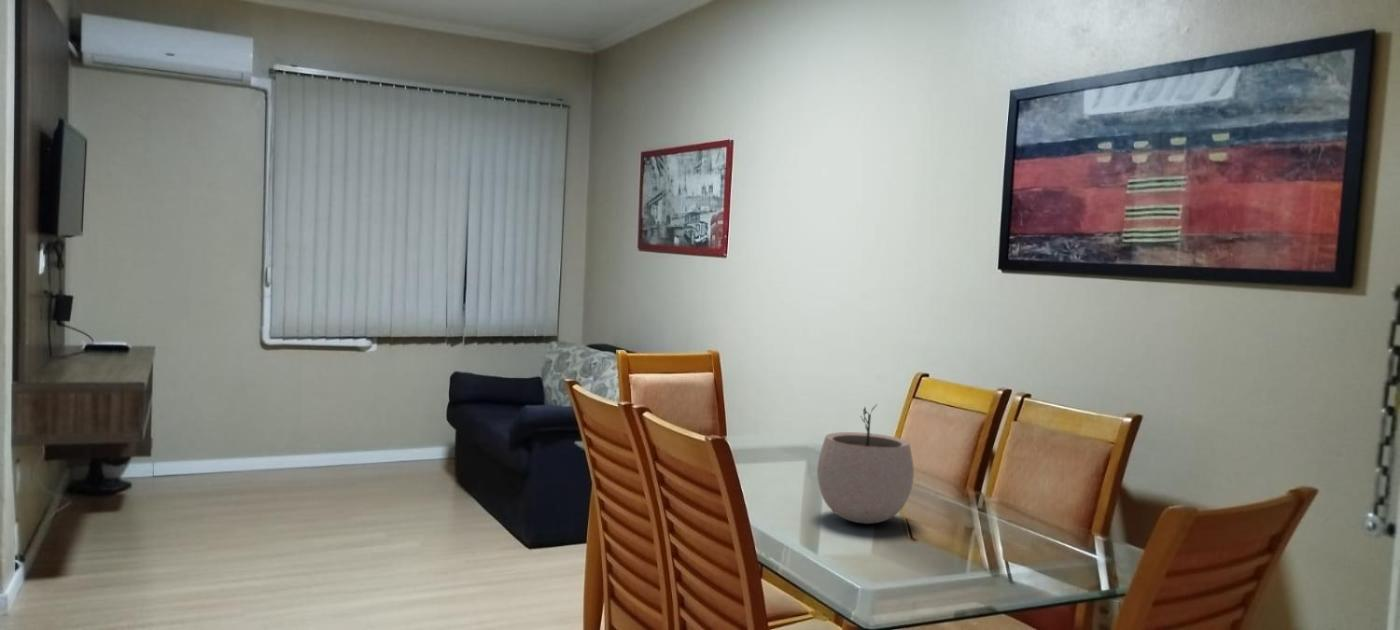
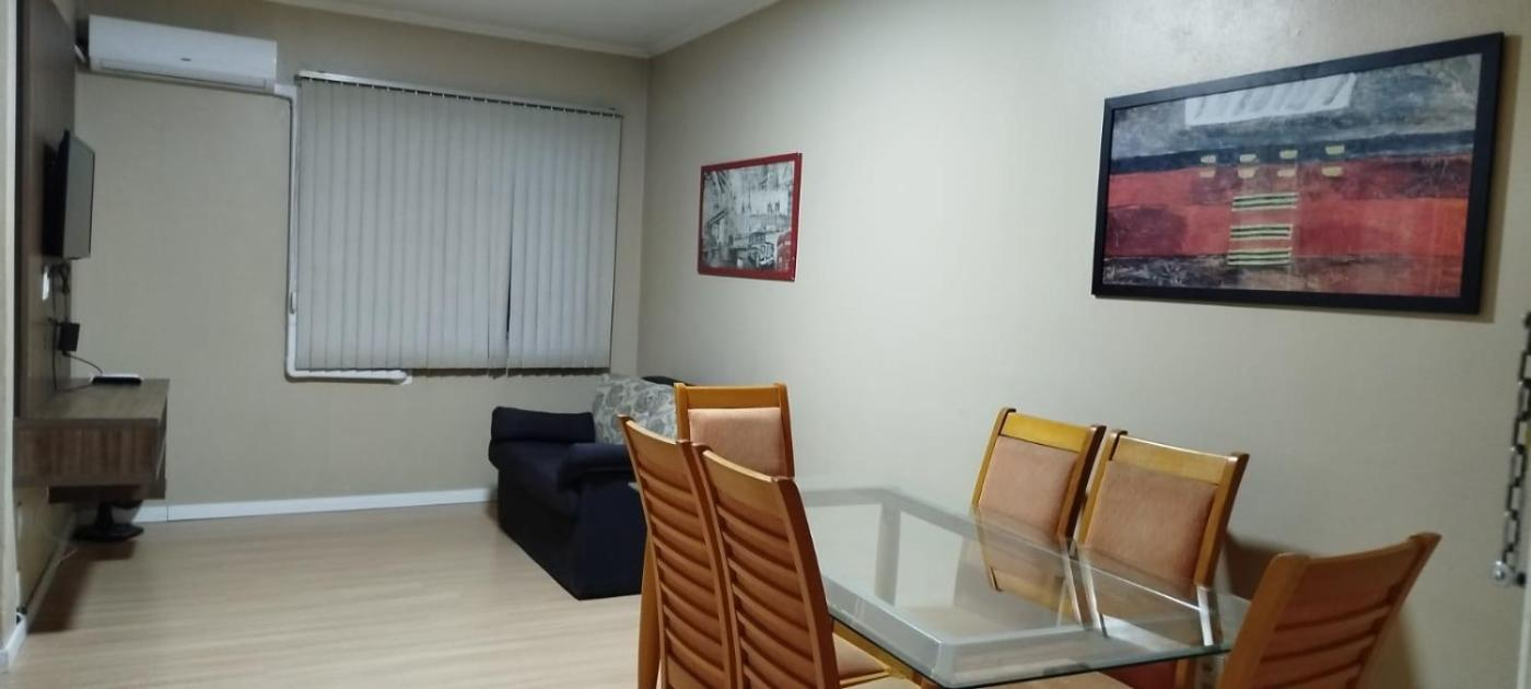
- plant pot [816,403,915,525]
